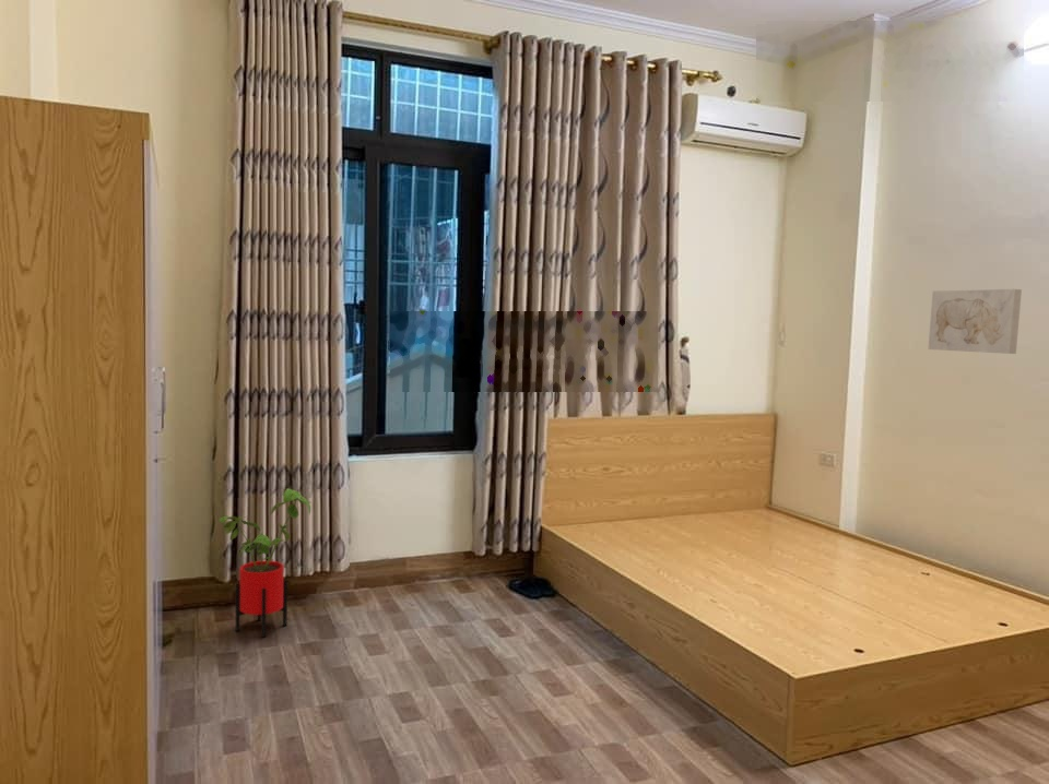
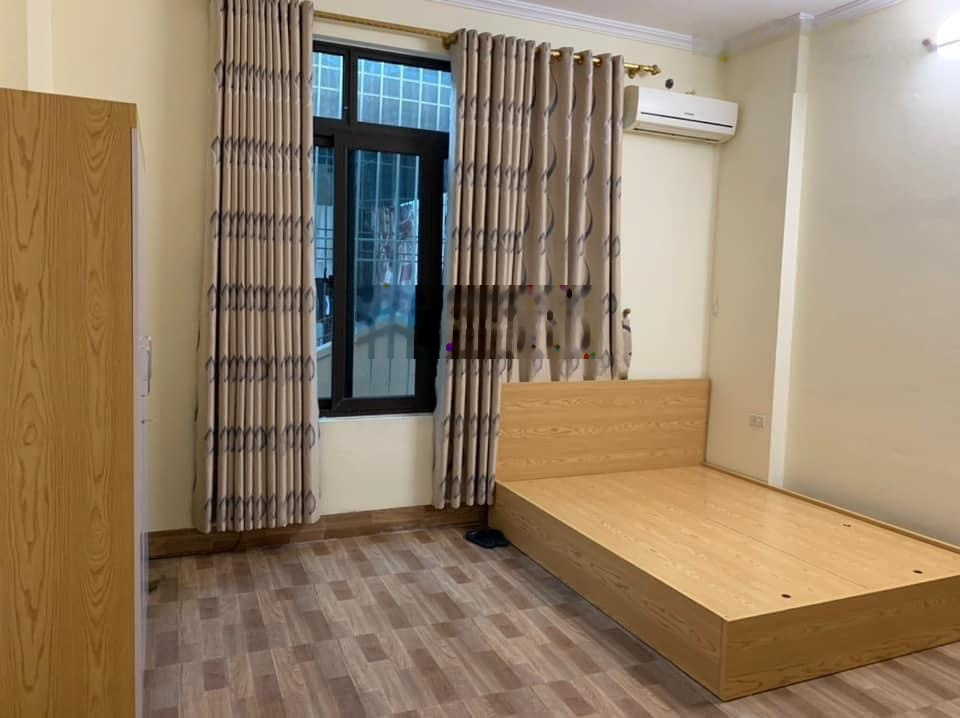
- wall art [928,288,1023,355]
- house plant [219,487,311,638]
